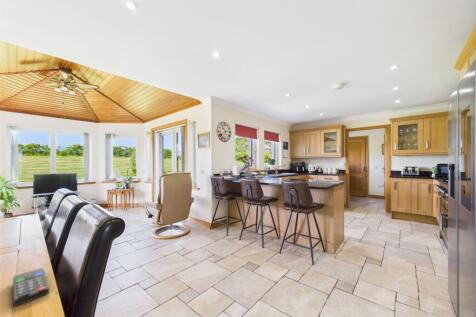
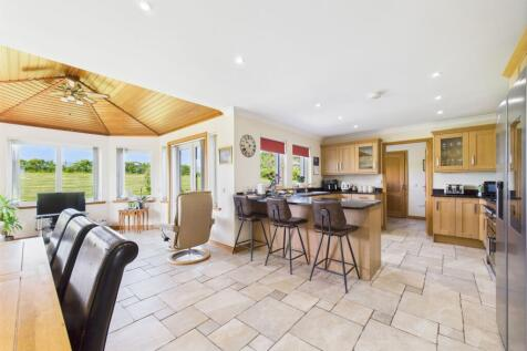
- remote control [12,267,50,307]
